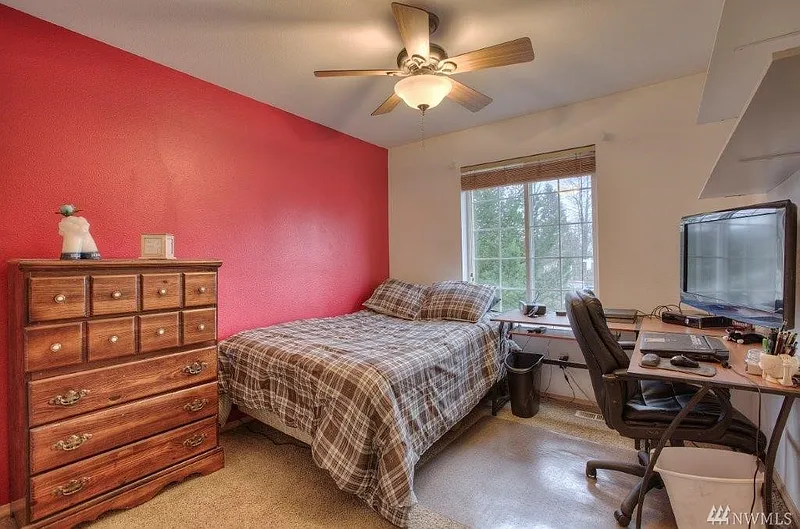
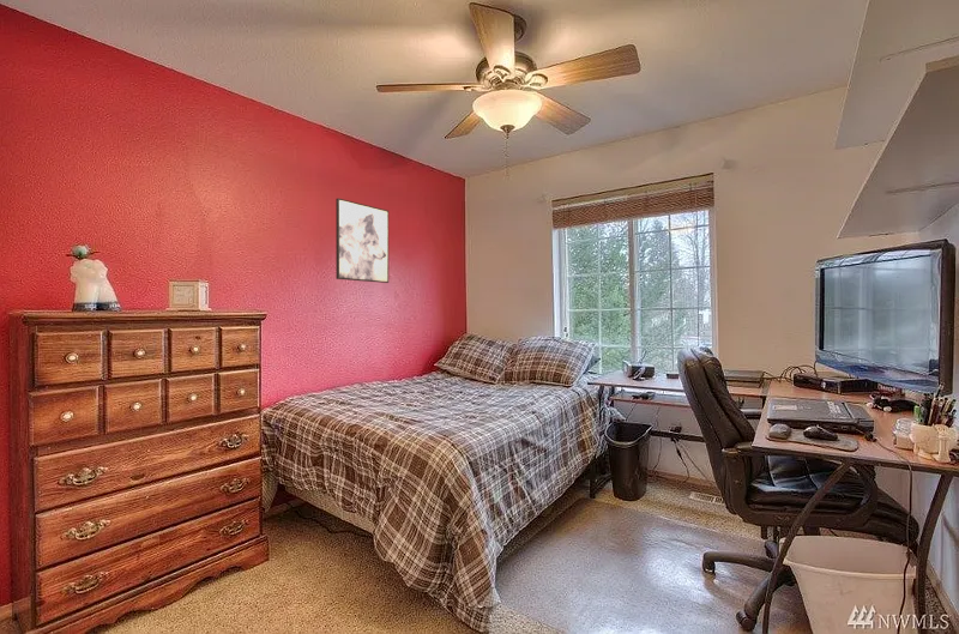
+ wall art [334,197,390,284]
